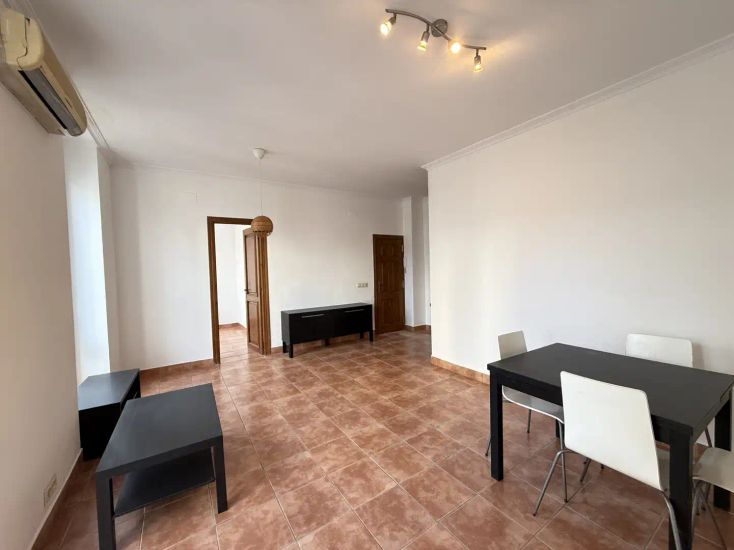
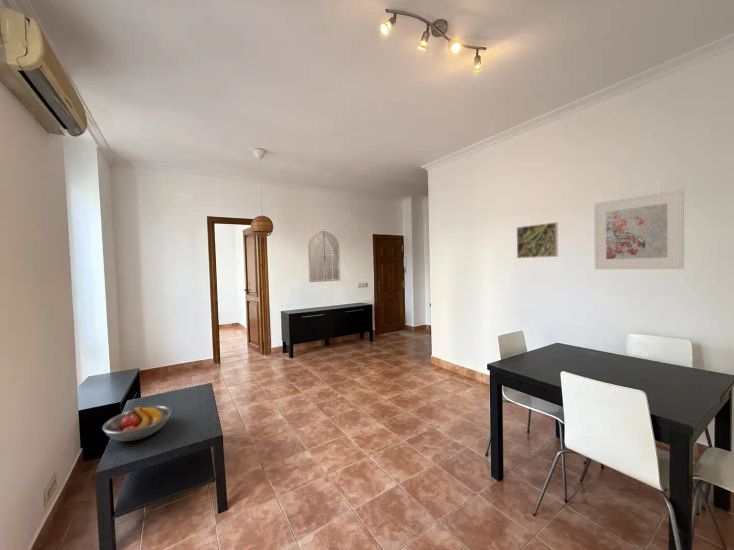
+ fruit bowl [101,405,172,442]
+ home mirror [307,230,341,283]
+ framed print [593,188,685,270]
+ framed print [516,221,559,259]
